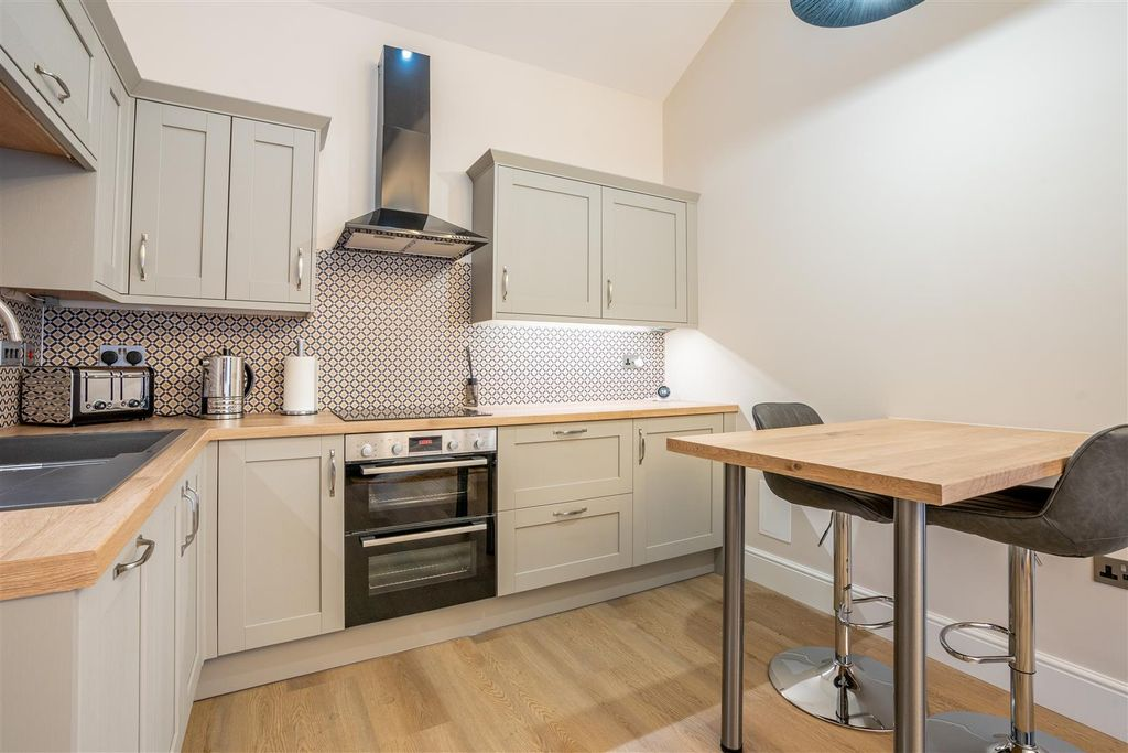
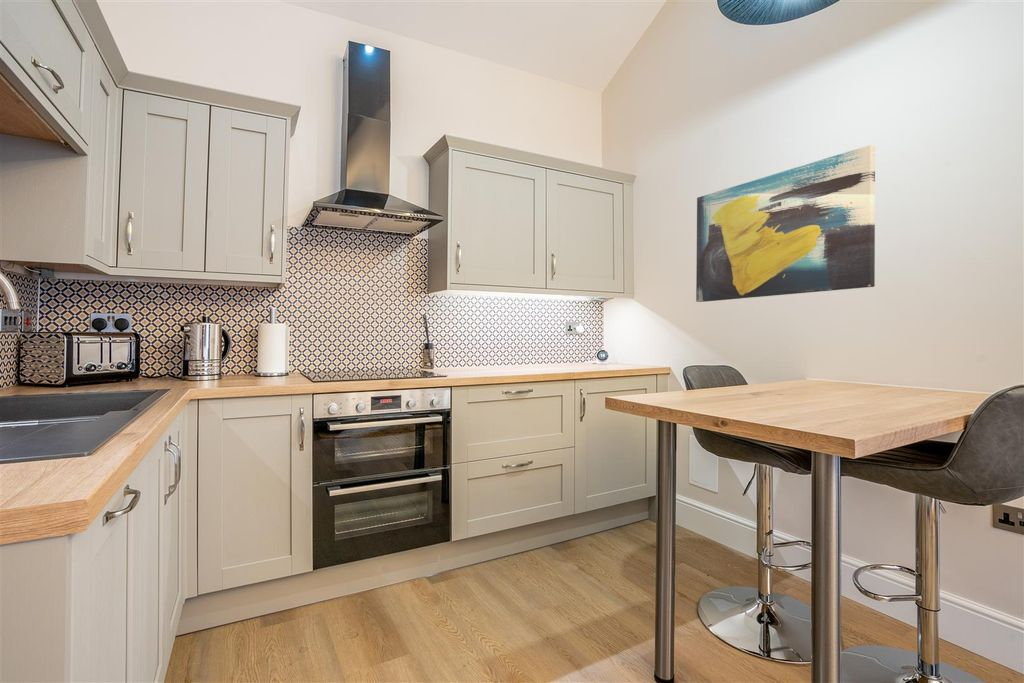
+ wall art [695,144,876,303]
